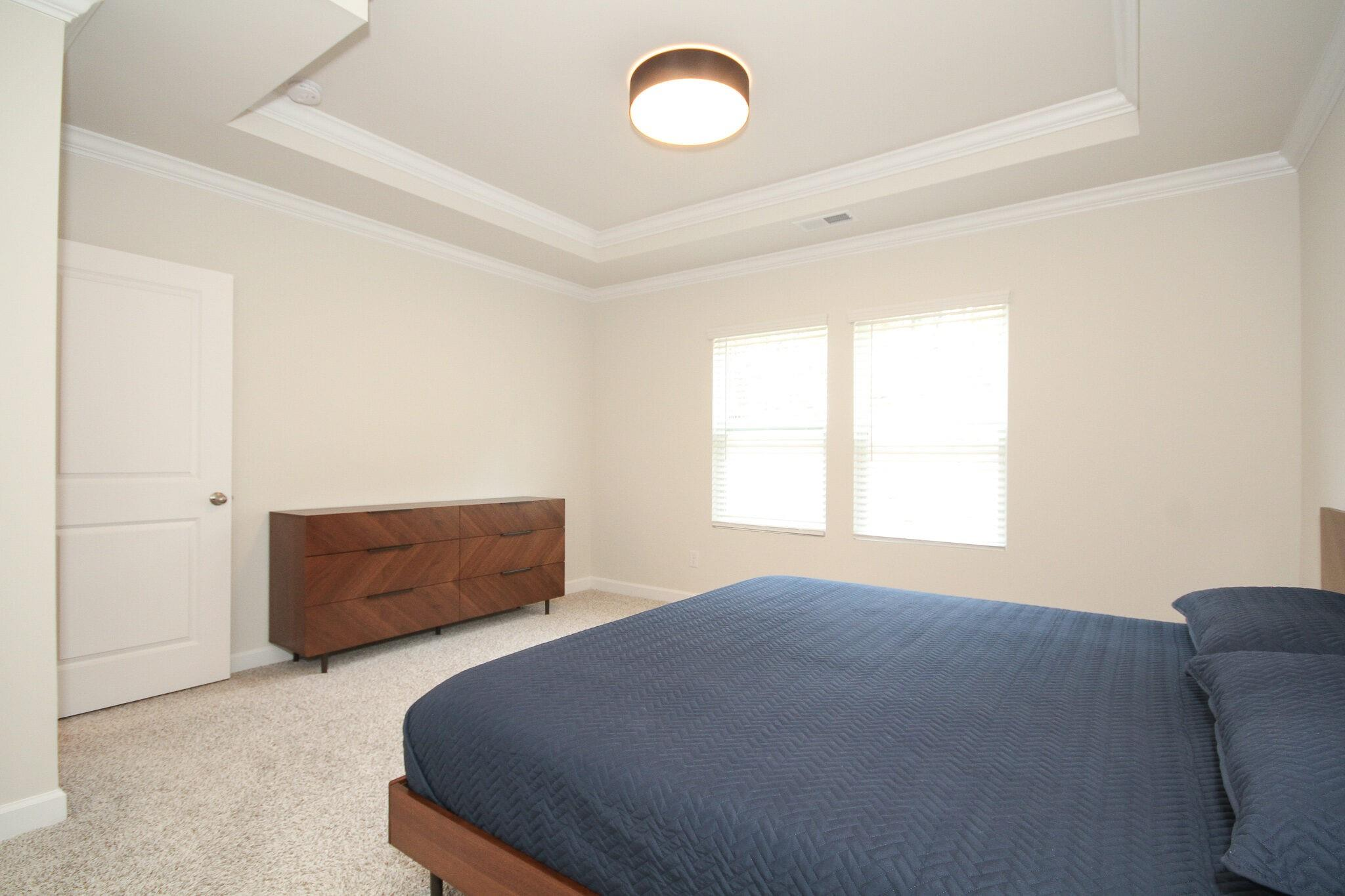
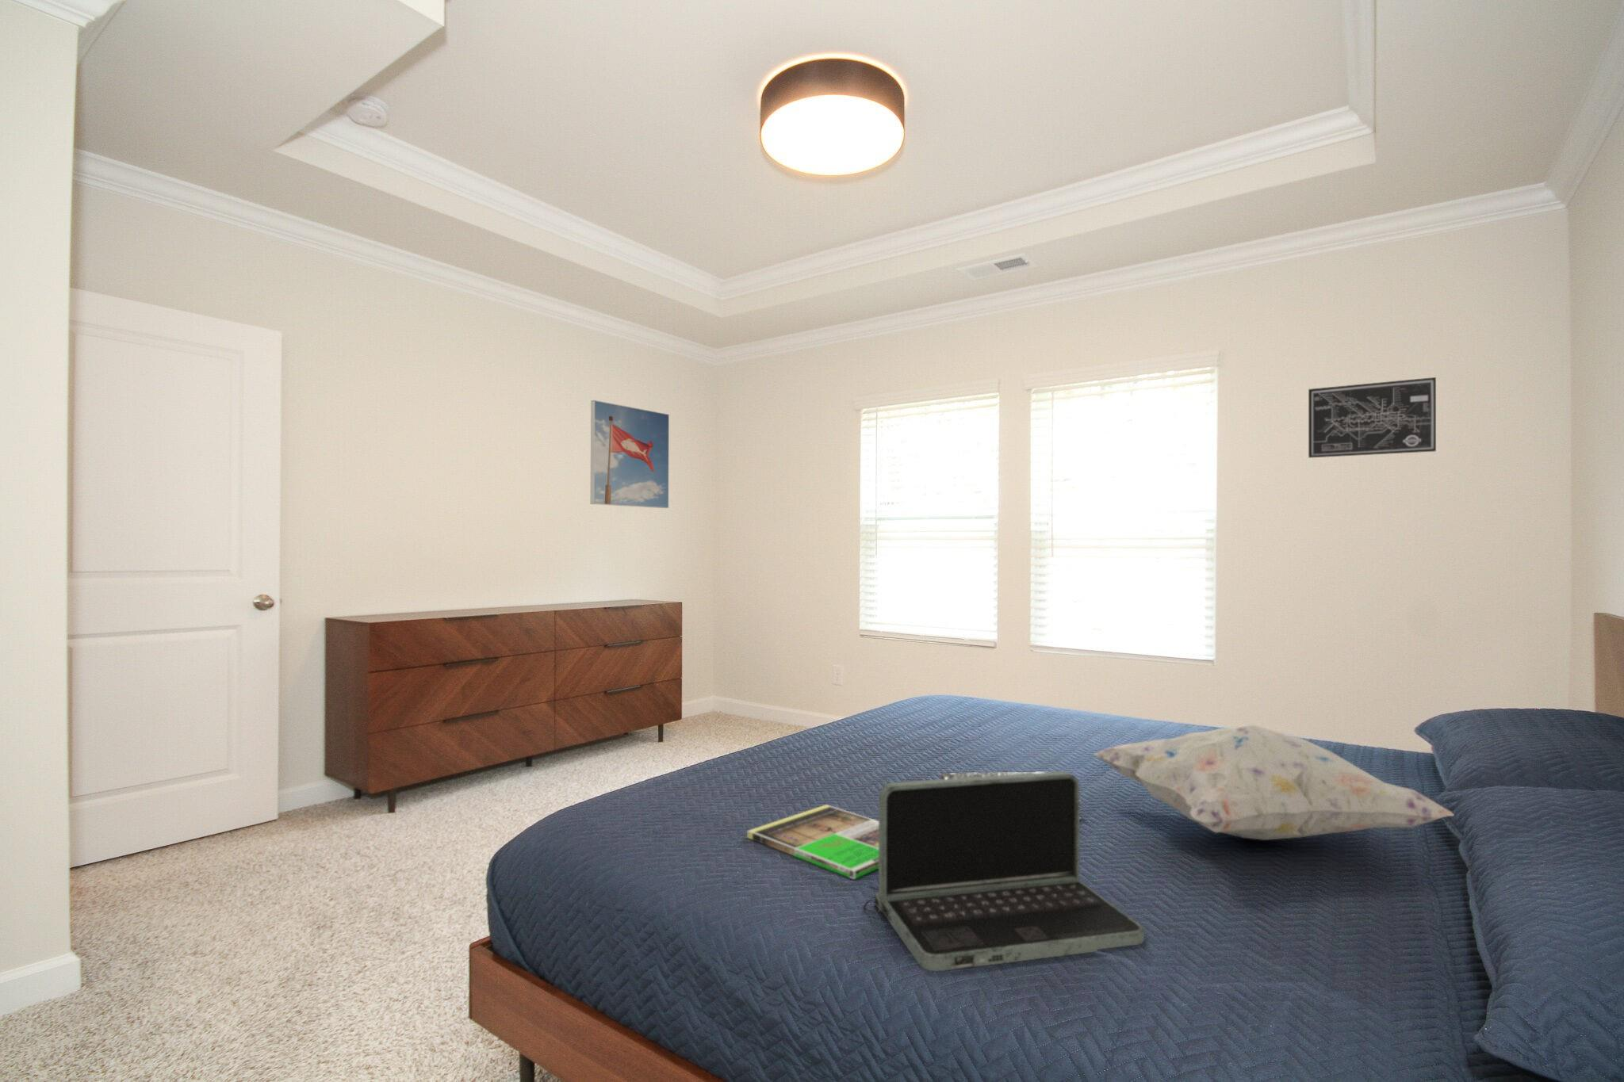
+ wall art [1308,377,1437,459]
+ laptop [863,770,1145,972]
+ magazine [746,804,879,880]
+ book [939,770,1082,820]
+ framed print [590,400,670,508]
+ decorative pillow [1093,725,1455,840]
